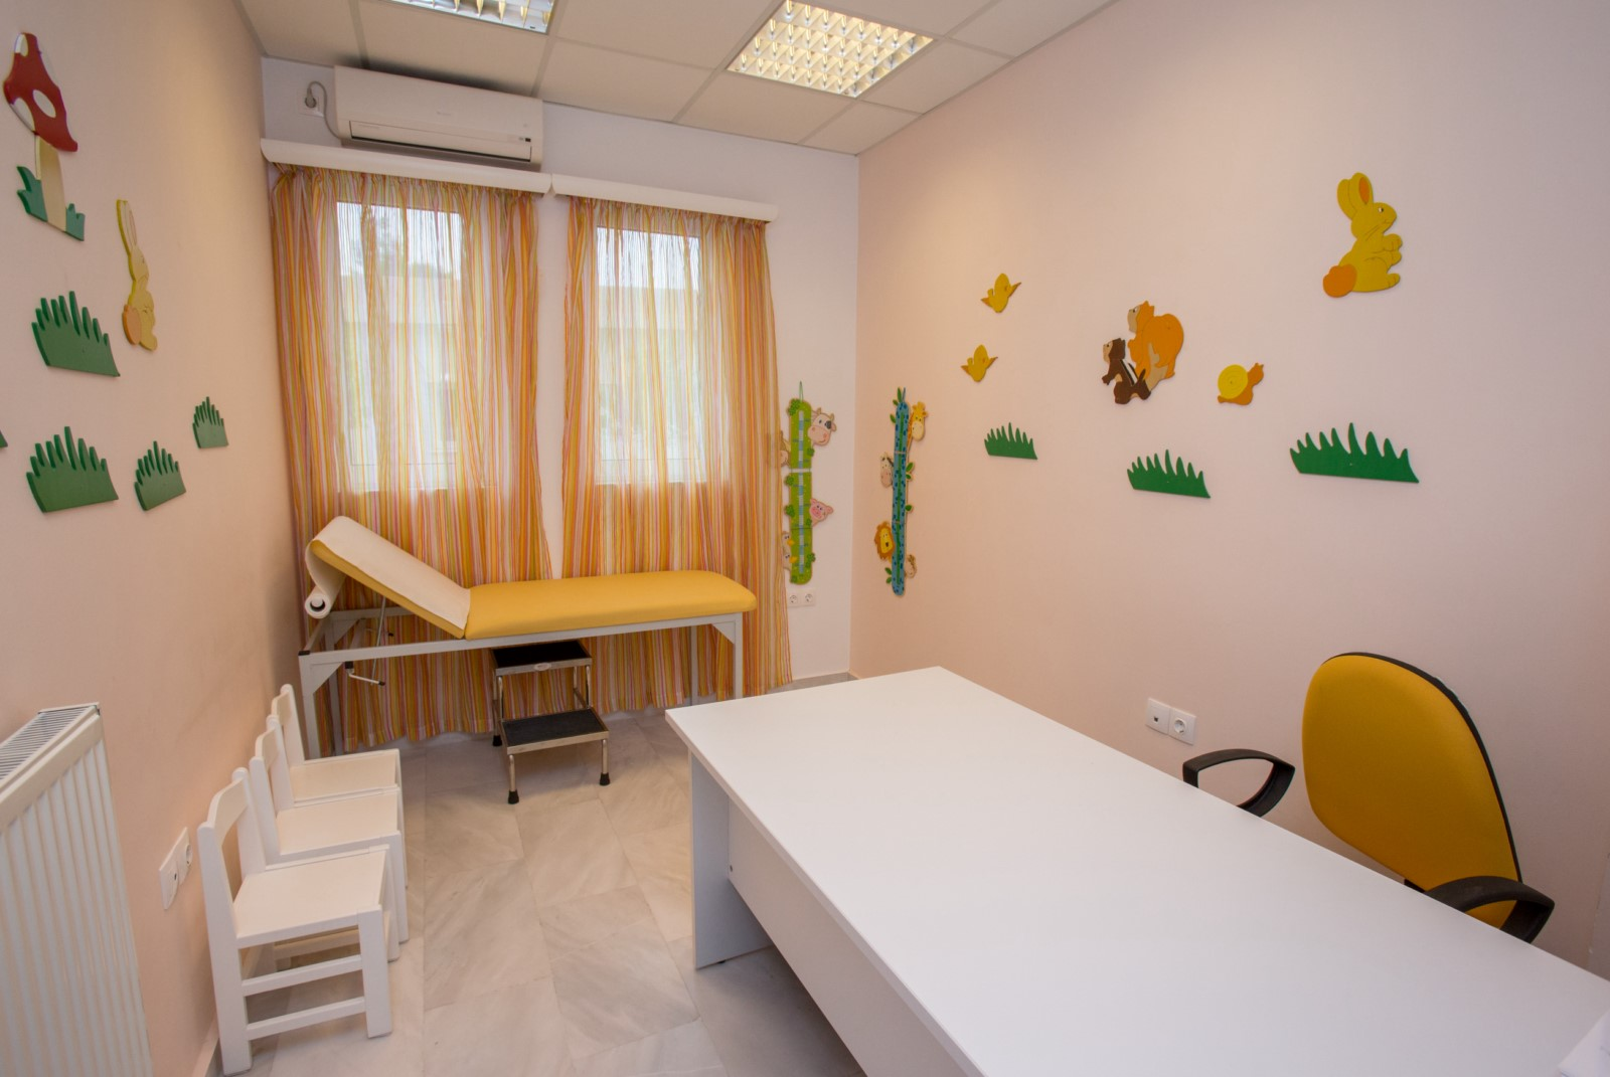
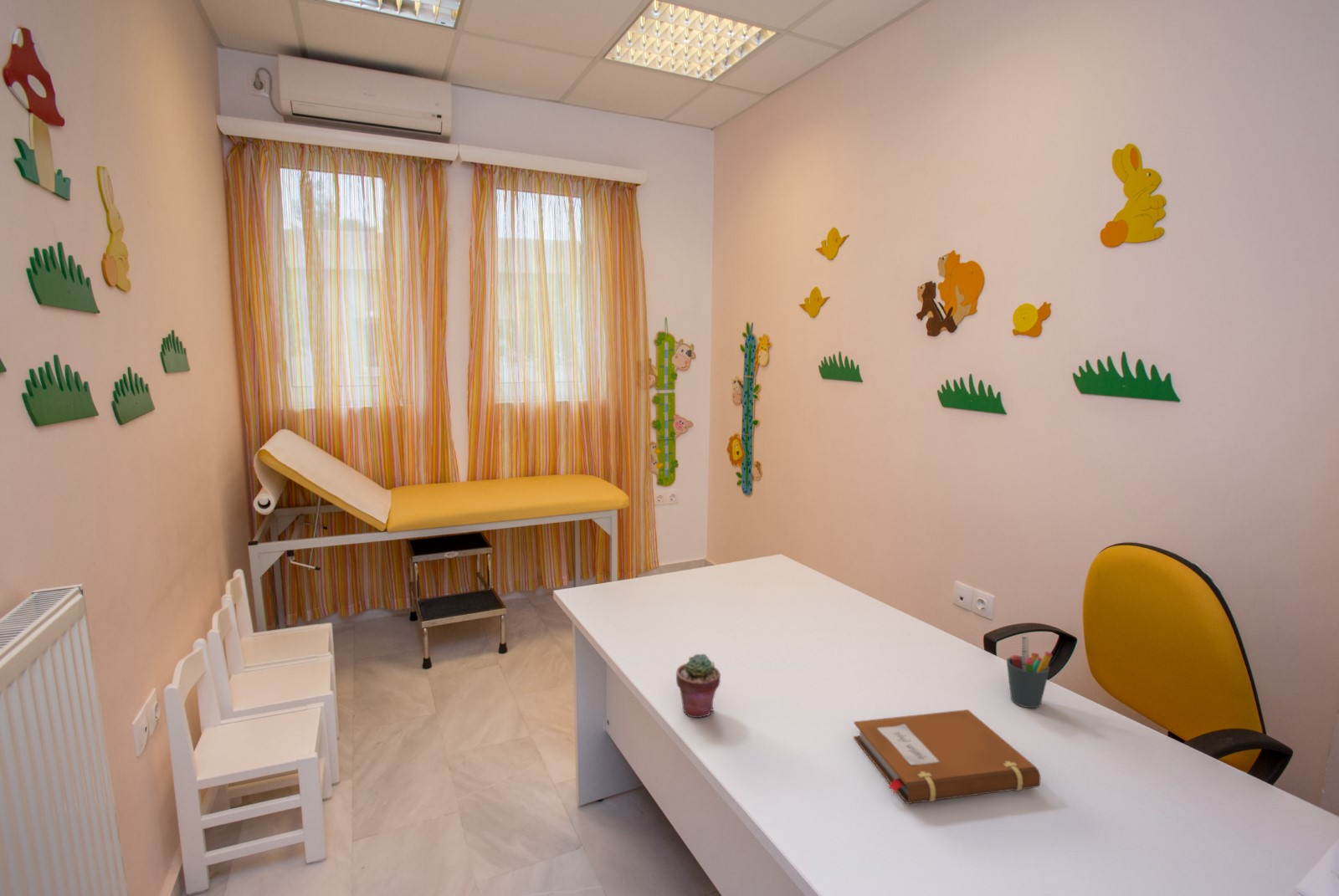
+ notebook [853,709,1041,805]
+ pen holder [1006,635,1054,709]
+ potted succulent [675,653,721,719]
